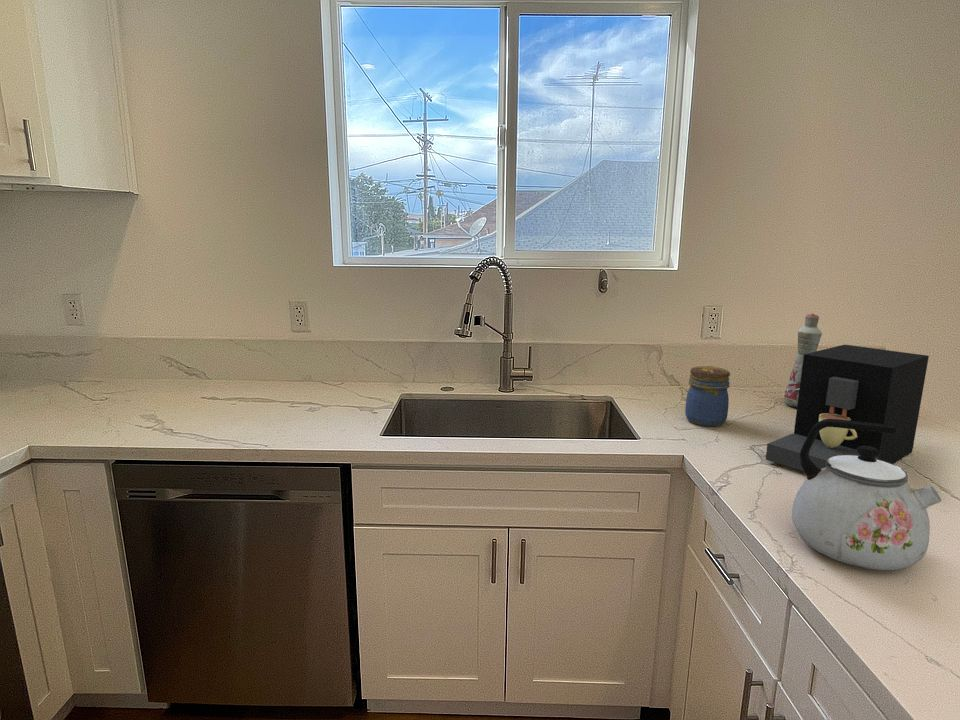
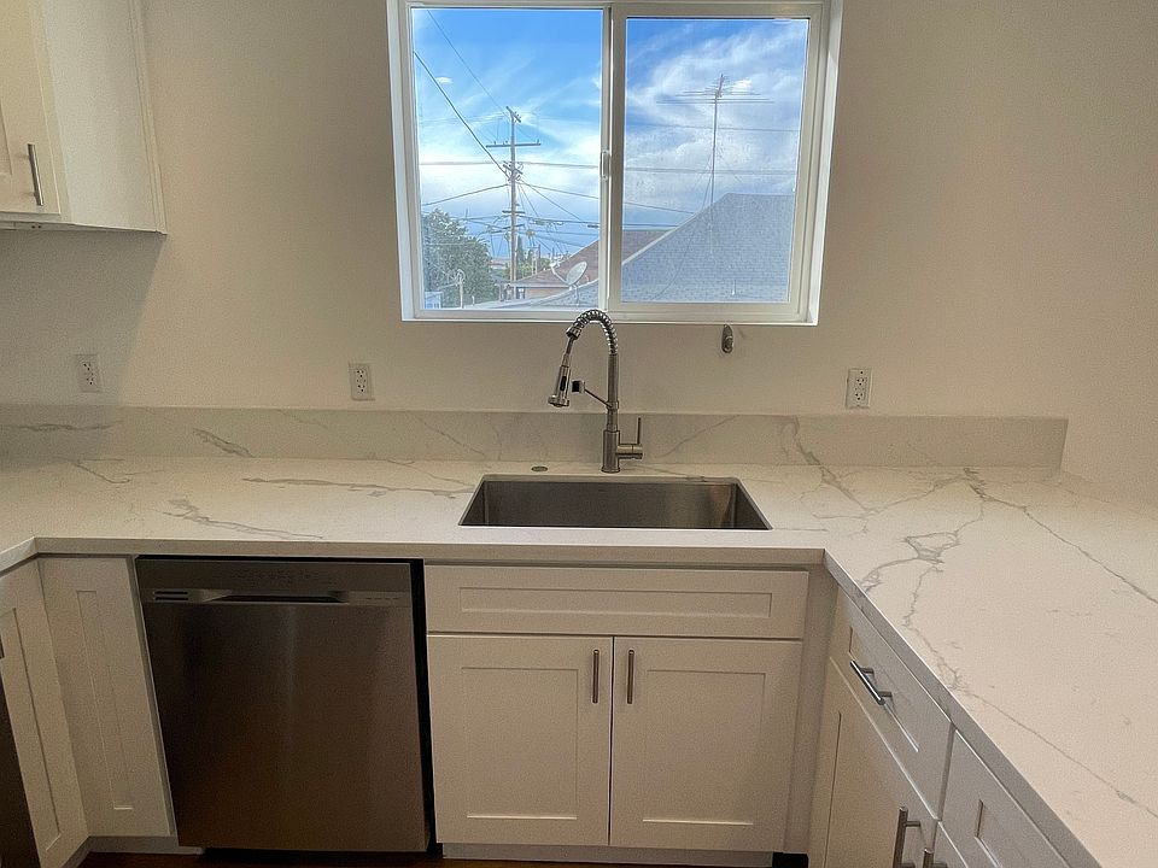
- coffee maker [765,344,930,472]
- kettle [791,419,943,571]
- bottle [782,312,823,408]
- jar [684,365,731,427]
